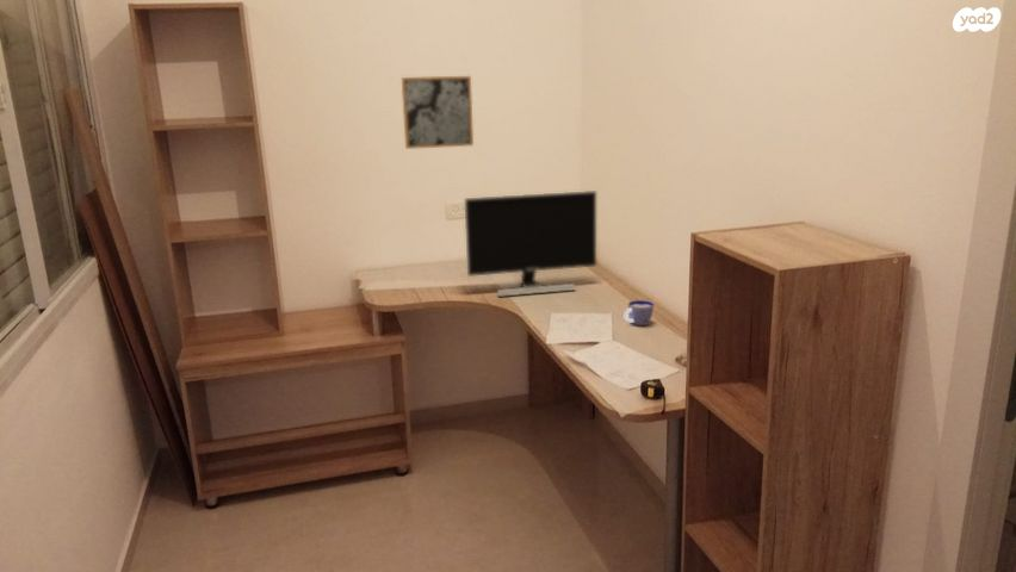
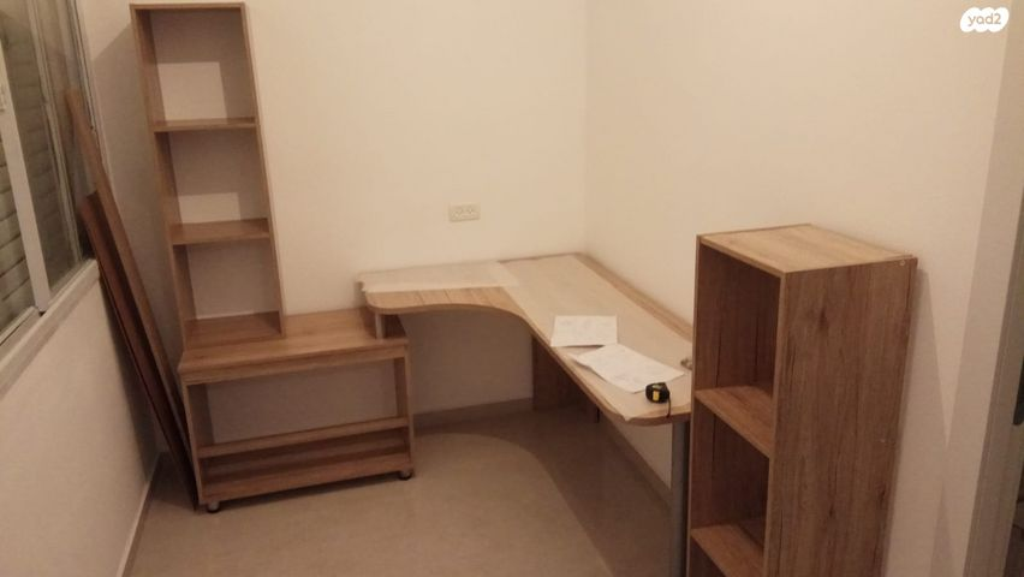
- wall art [401,75,475,150]
- cup [622,299,655,327]
- monitor [464,189,597,298]
